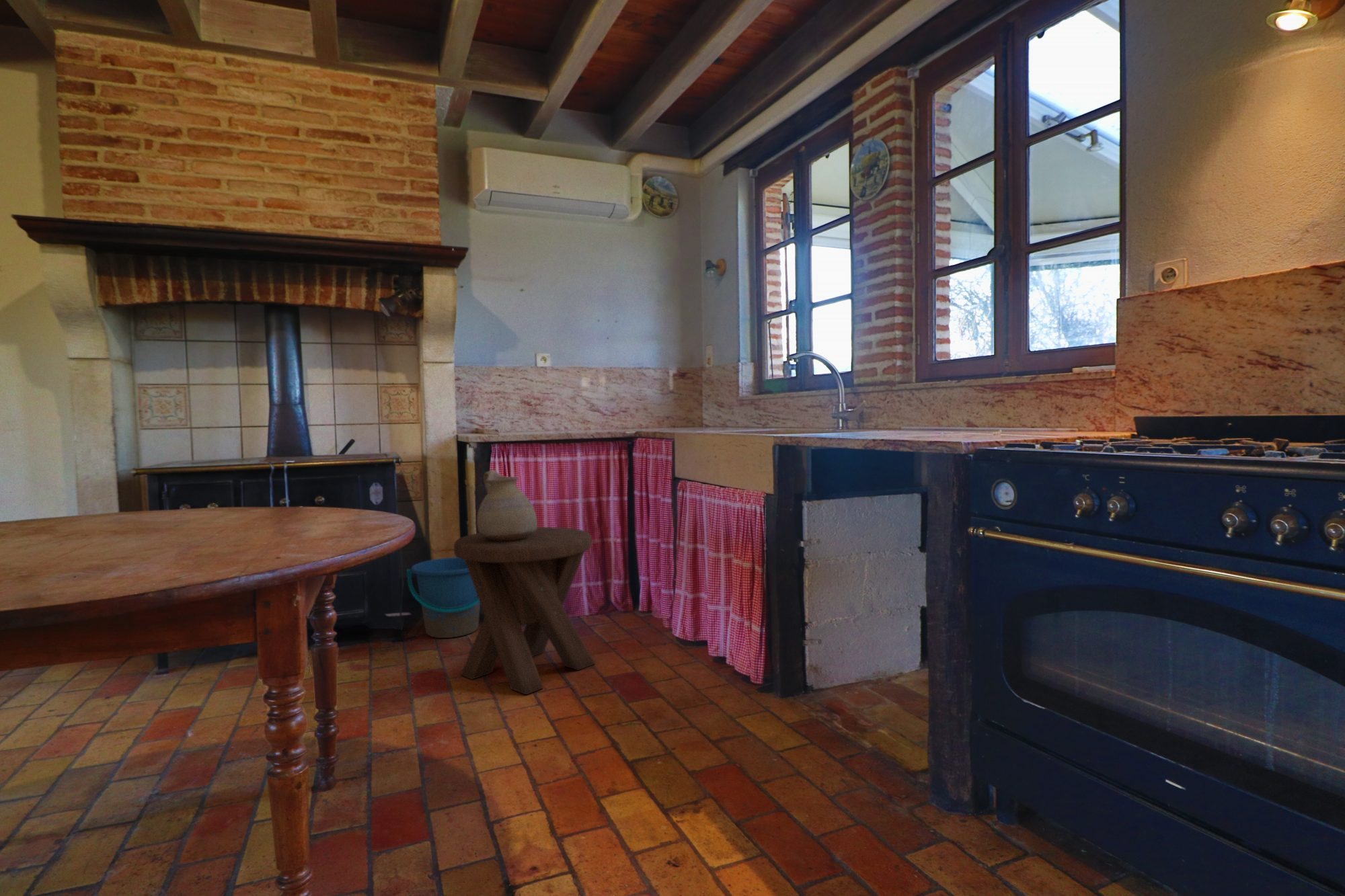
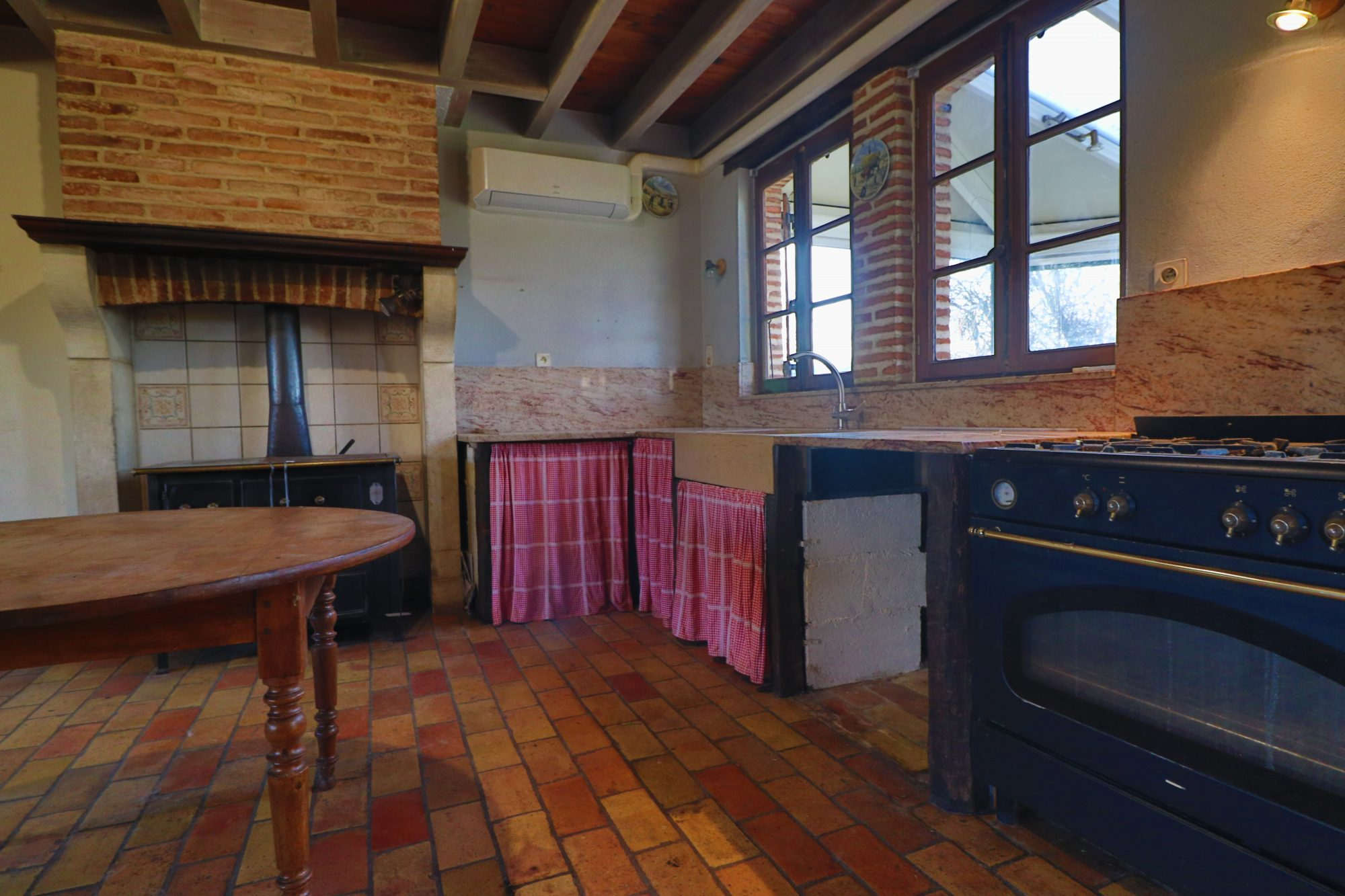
- bucket [406,557,481,639]
- ceramic pitcher [476,469,538,541]
- music stool [453,526,596,695]
